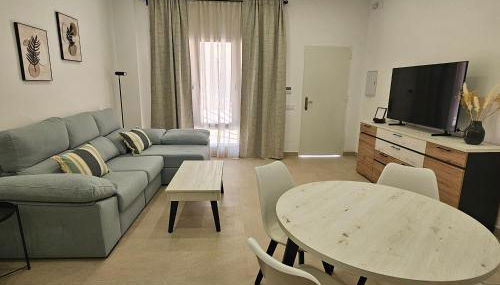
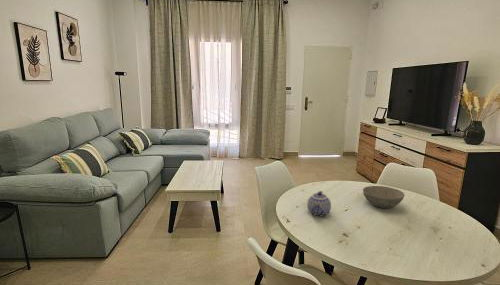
+ teapot [306,190,332,217]
+ bowl [362,185,405,209]
